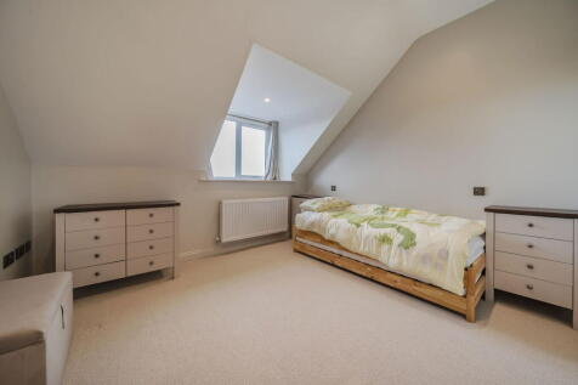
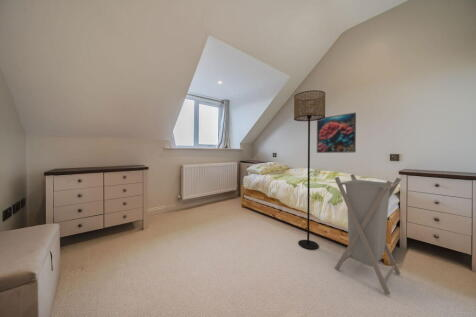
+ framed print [316,112,357,154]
+ floor lamp [293,89,326,250]
+ laundry hamper [334,173,402,296]
